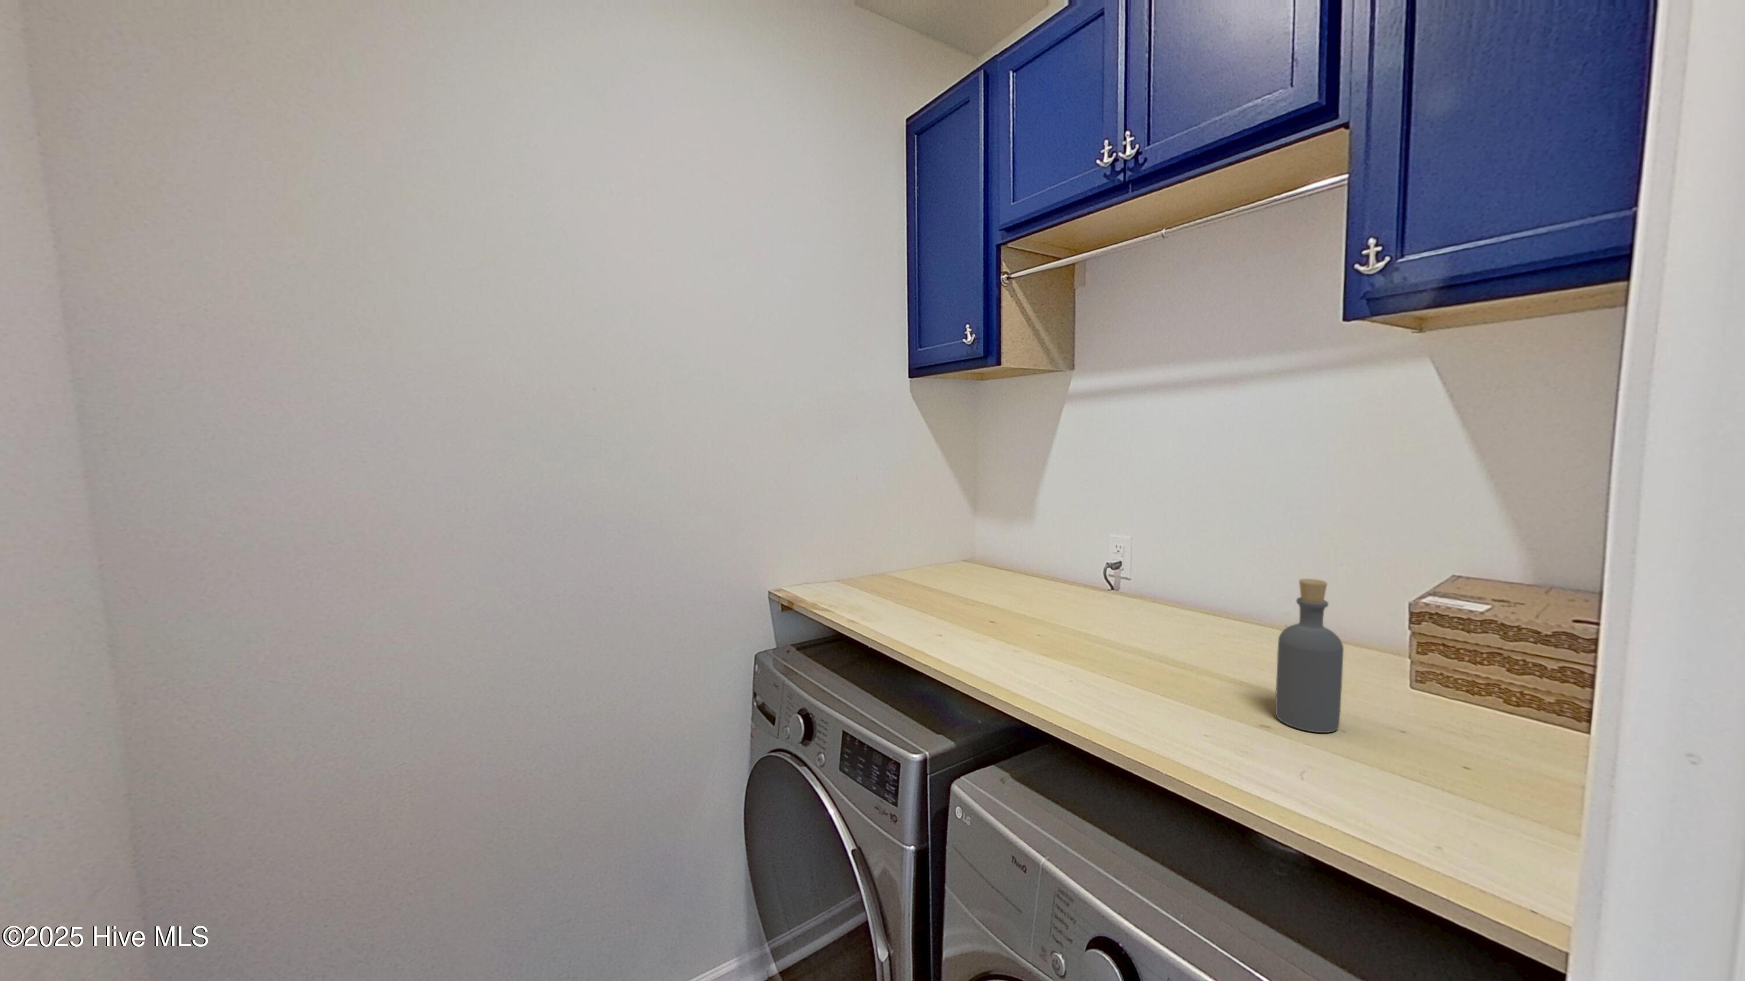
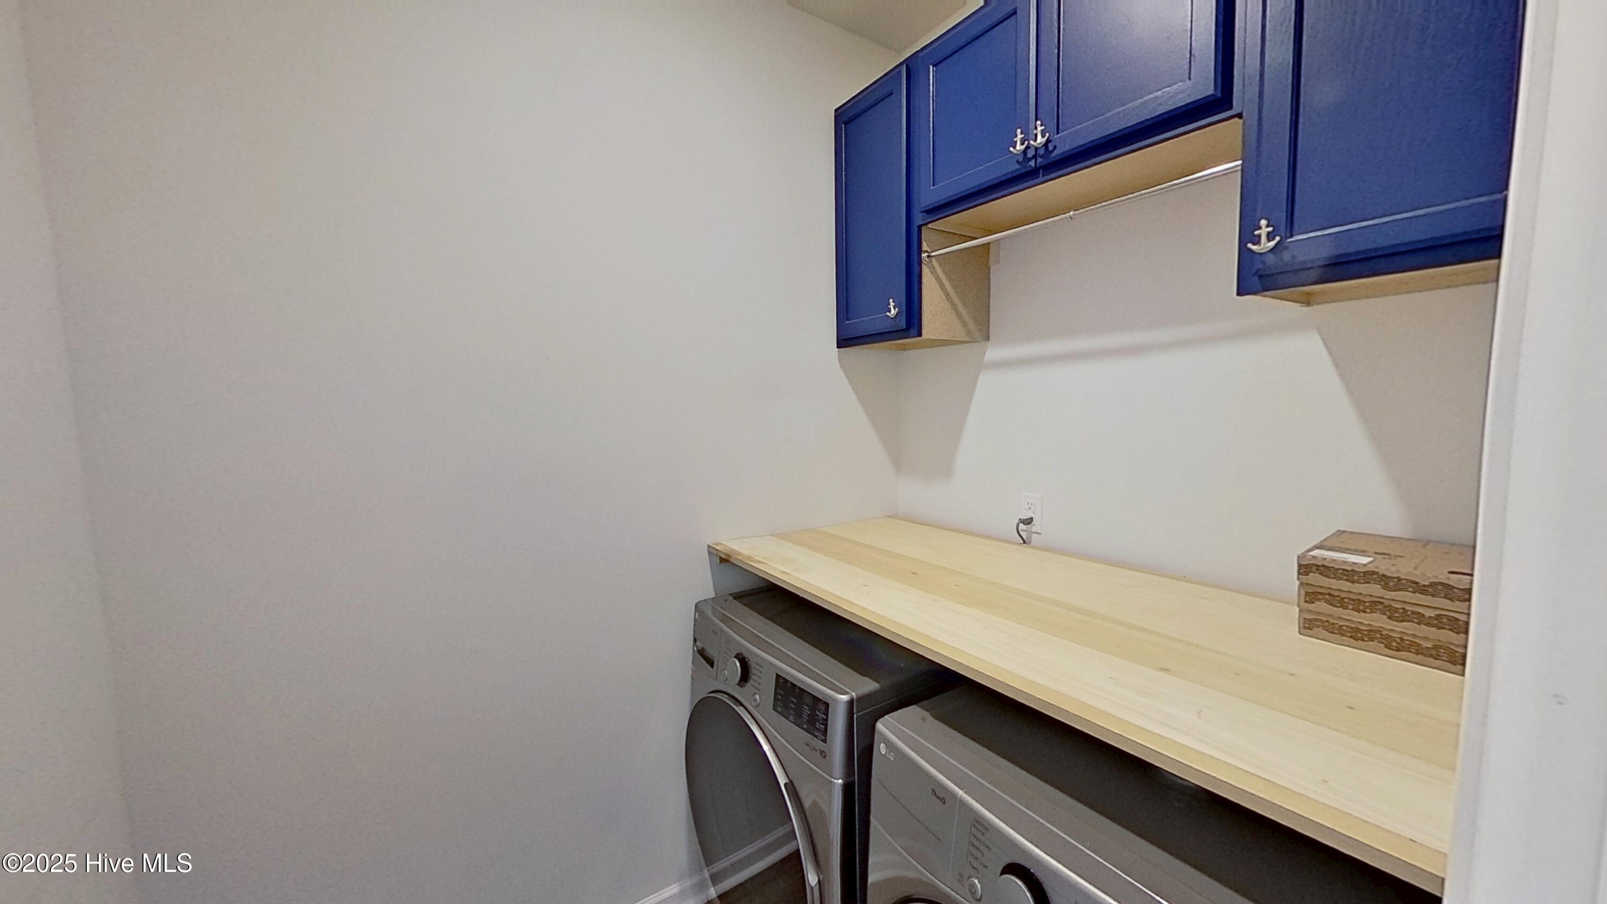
- bottle [1275,579,1345,733]
